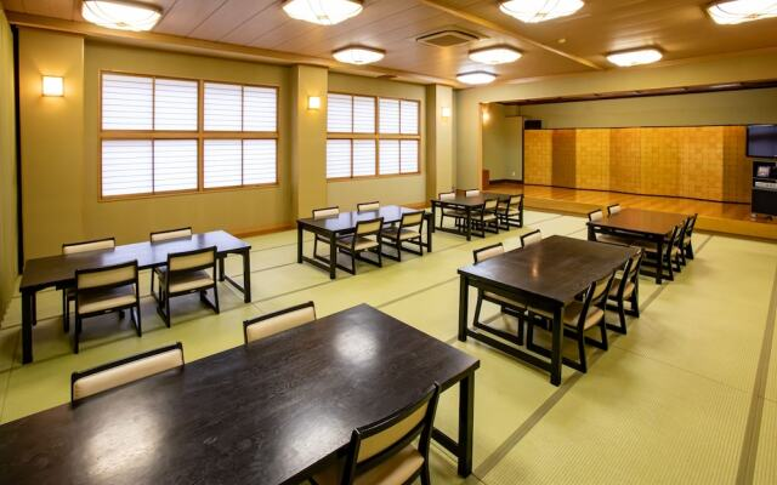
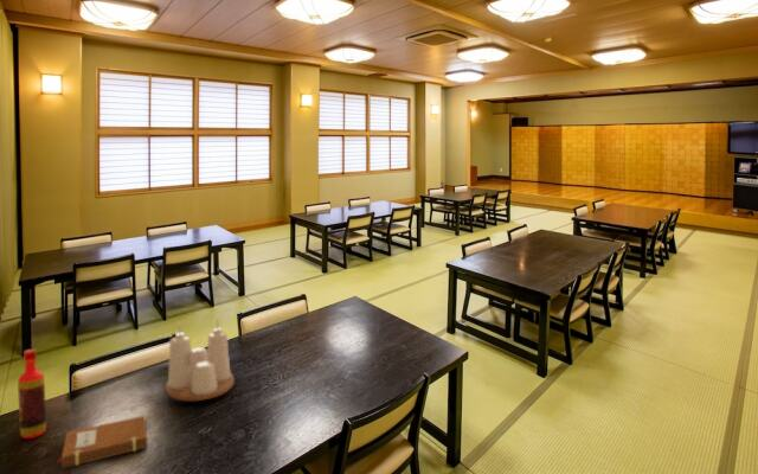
+ bottle [17,348,47,440]
+ notebook [56,415,149,469]
+ condiment set [165,318,236,402]
